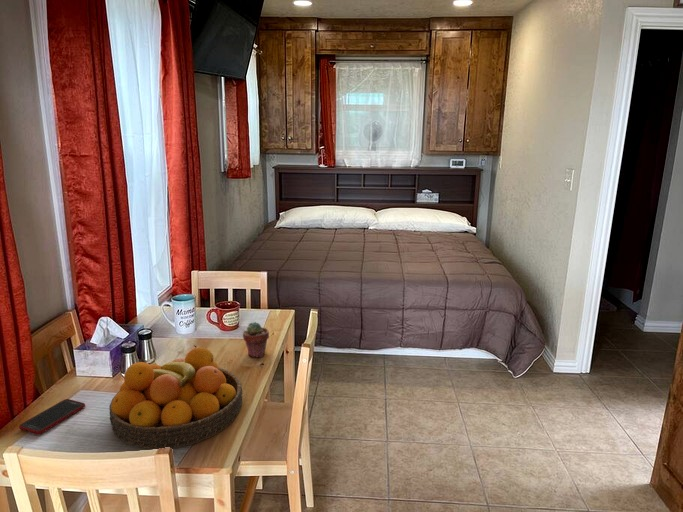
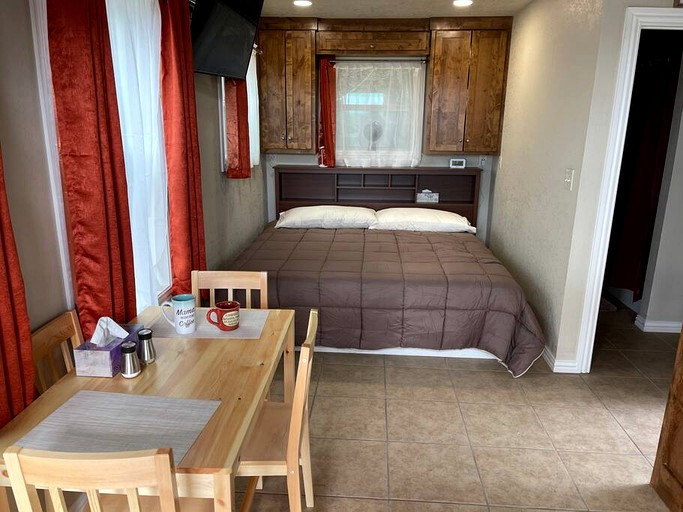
- cell phone [18,398,86,435]
- fruit bowl [108,344,243,450]
- potted succulent [242,321,270,358]
